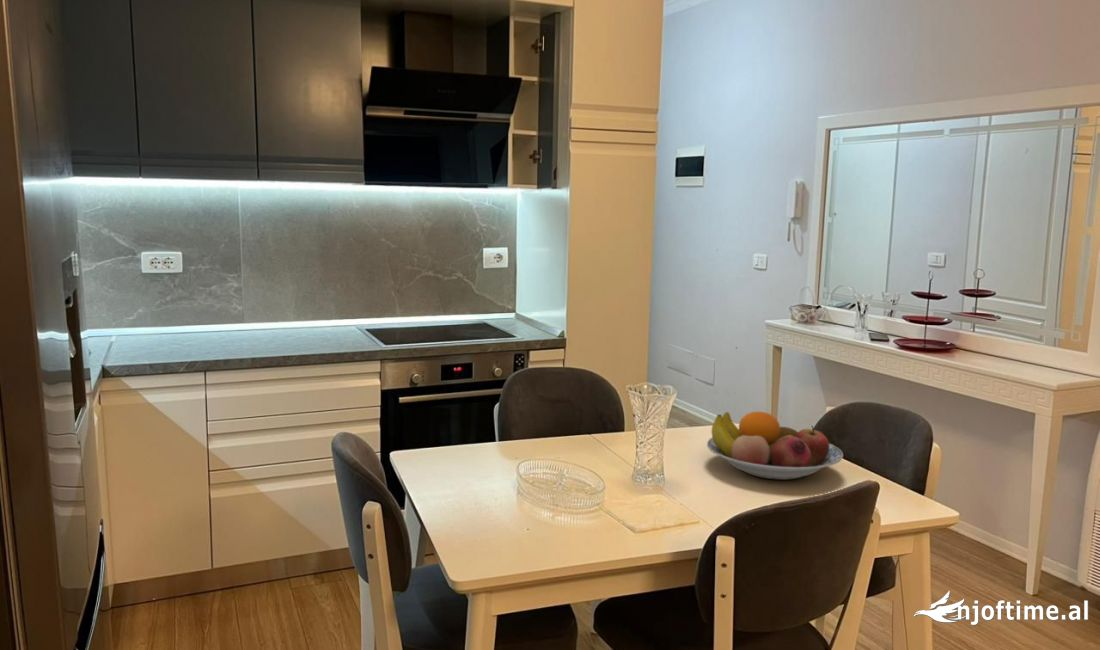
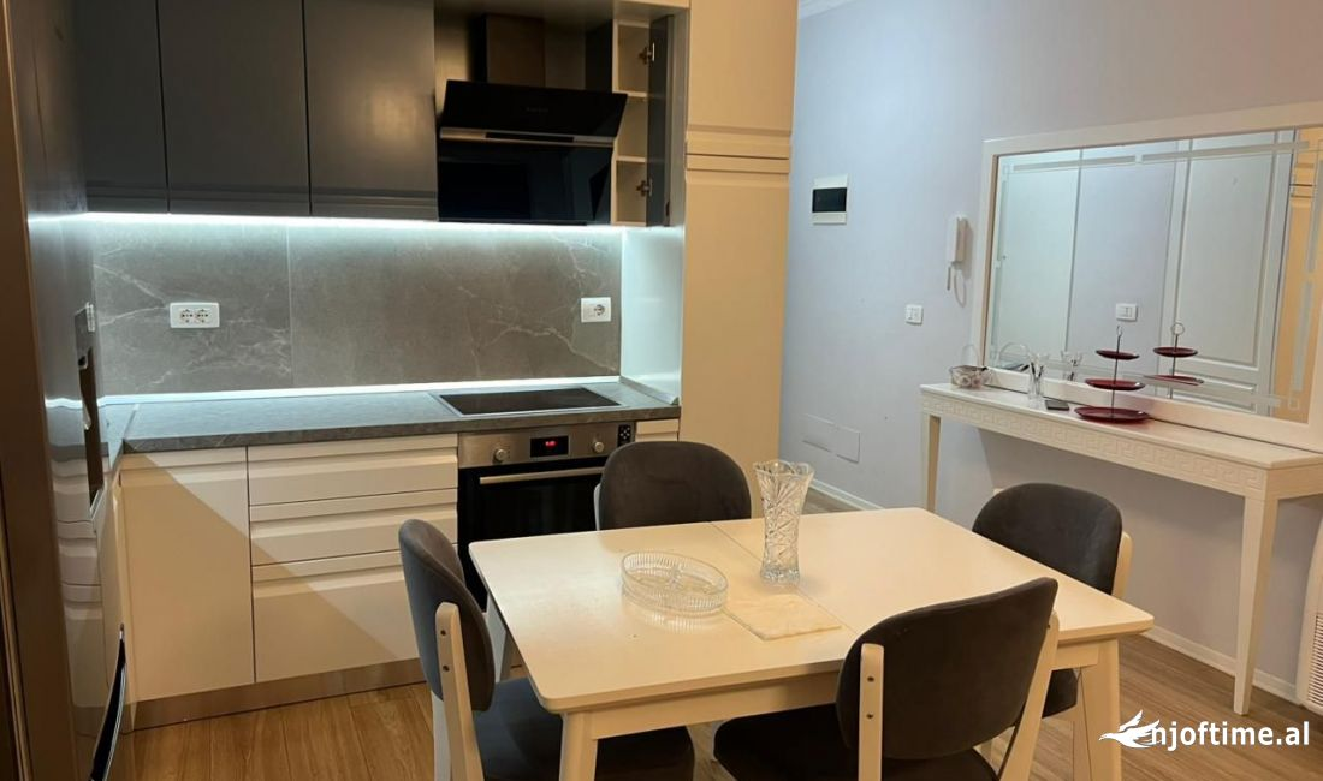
- fruit bowl [706,411,844,481]
